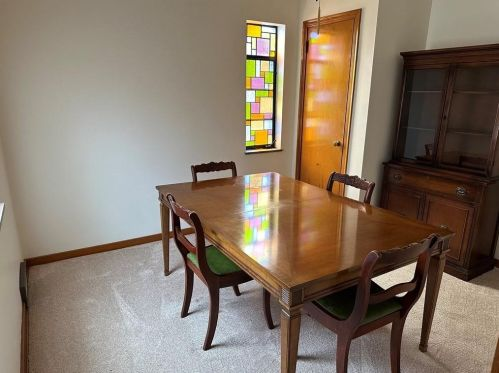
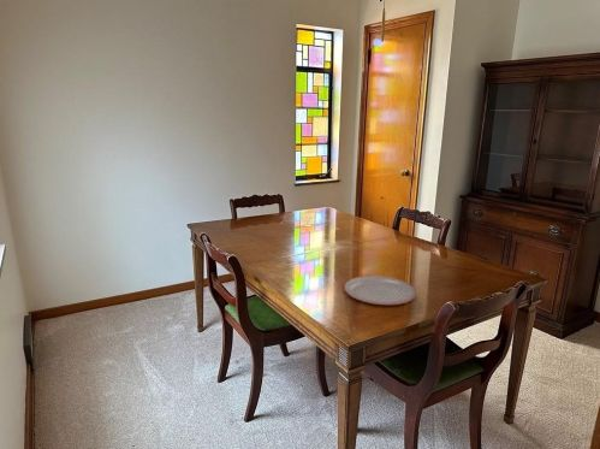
+ plate [343,274,417,306]
